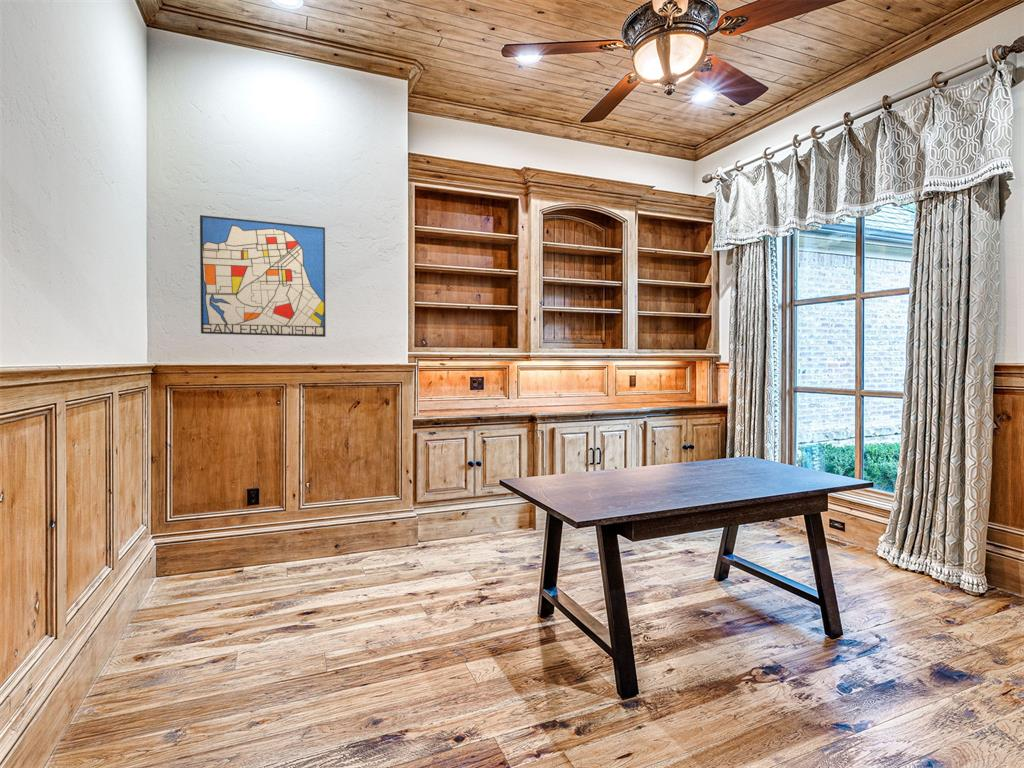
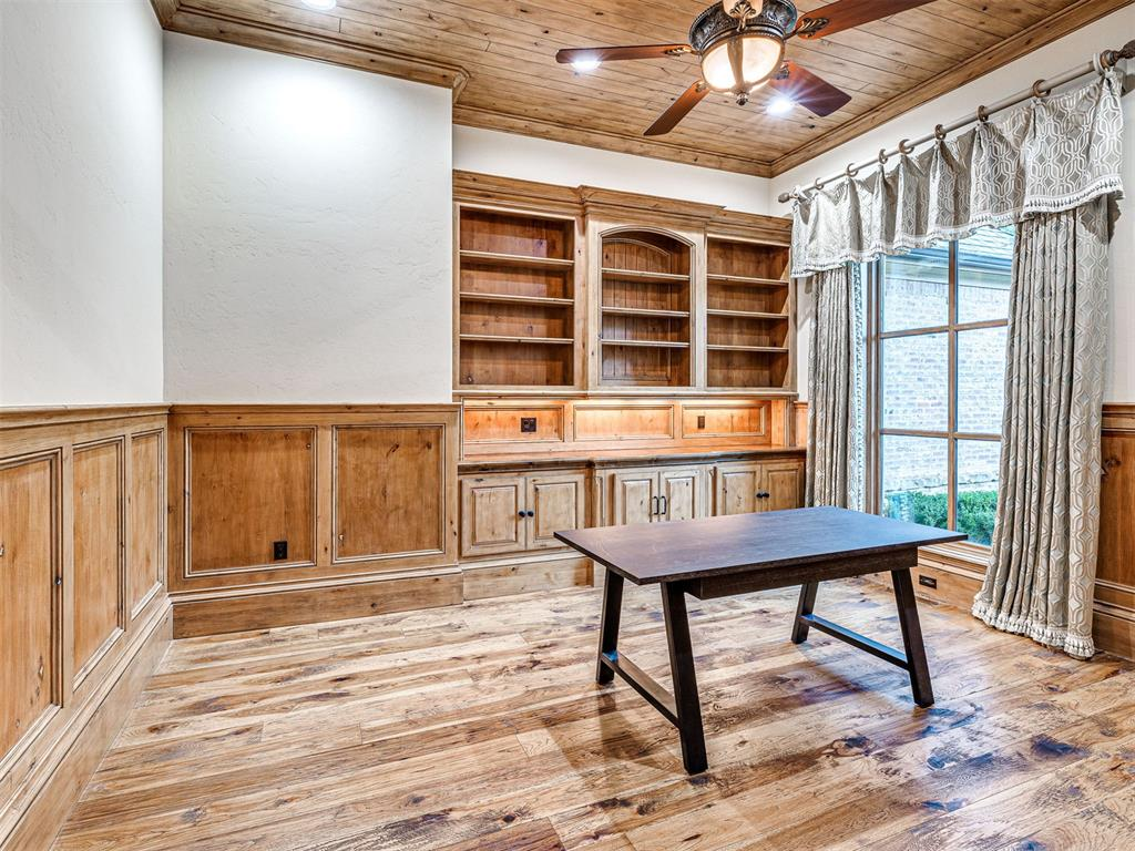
- wall art [199,214,326,338]
